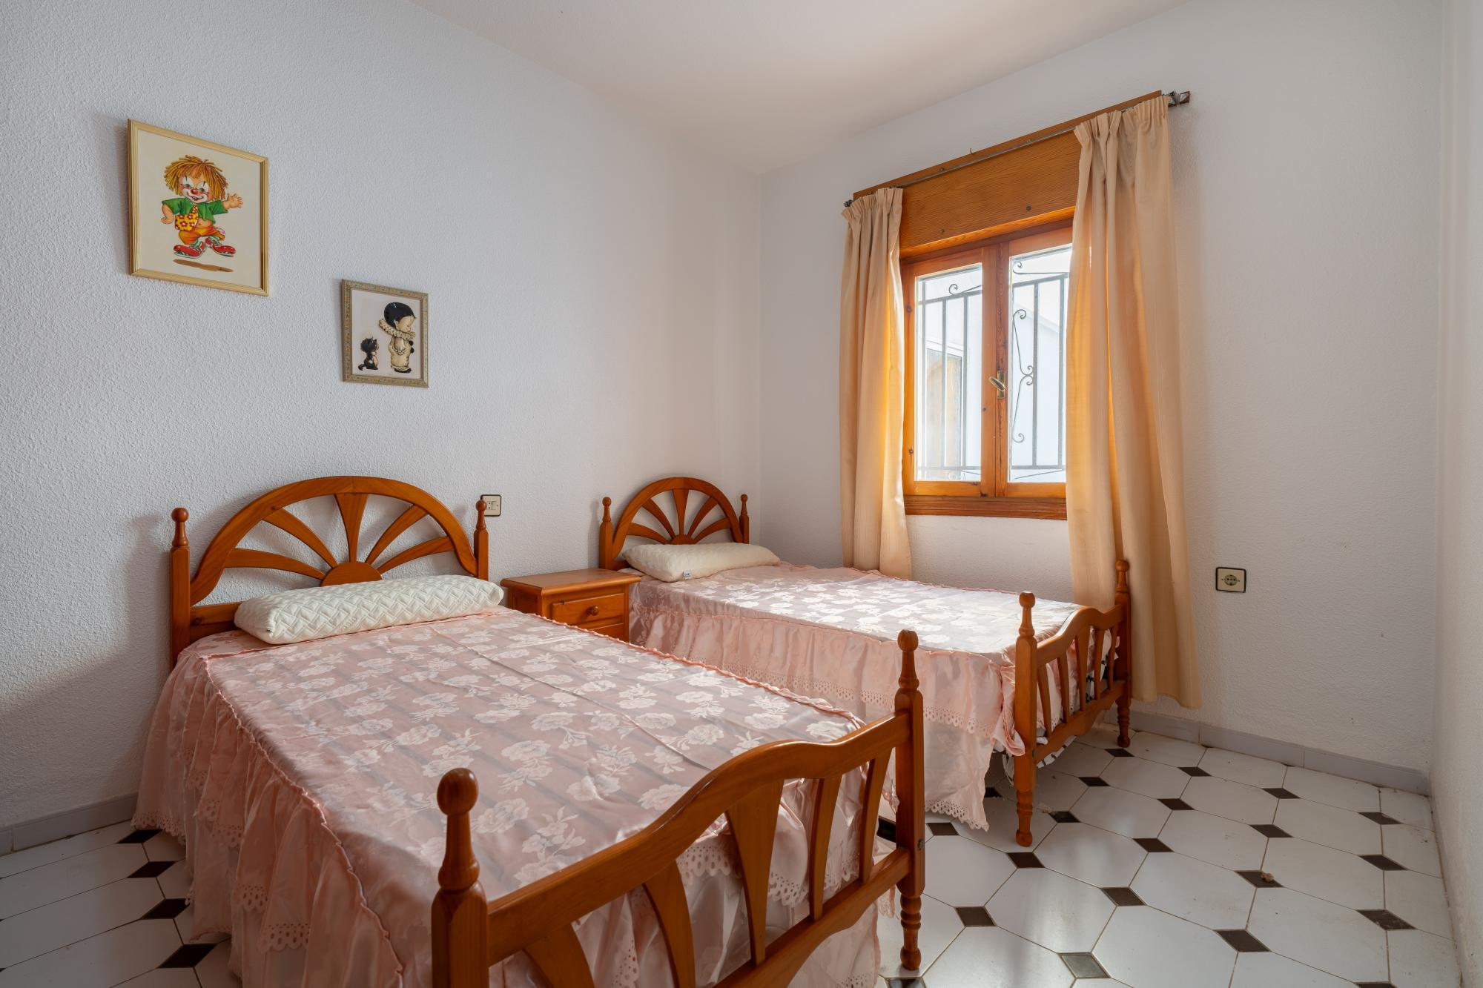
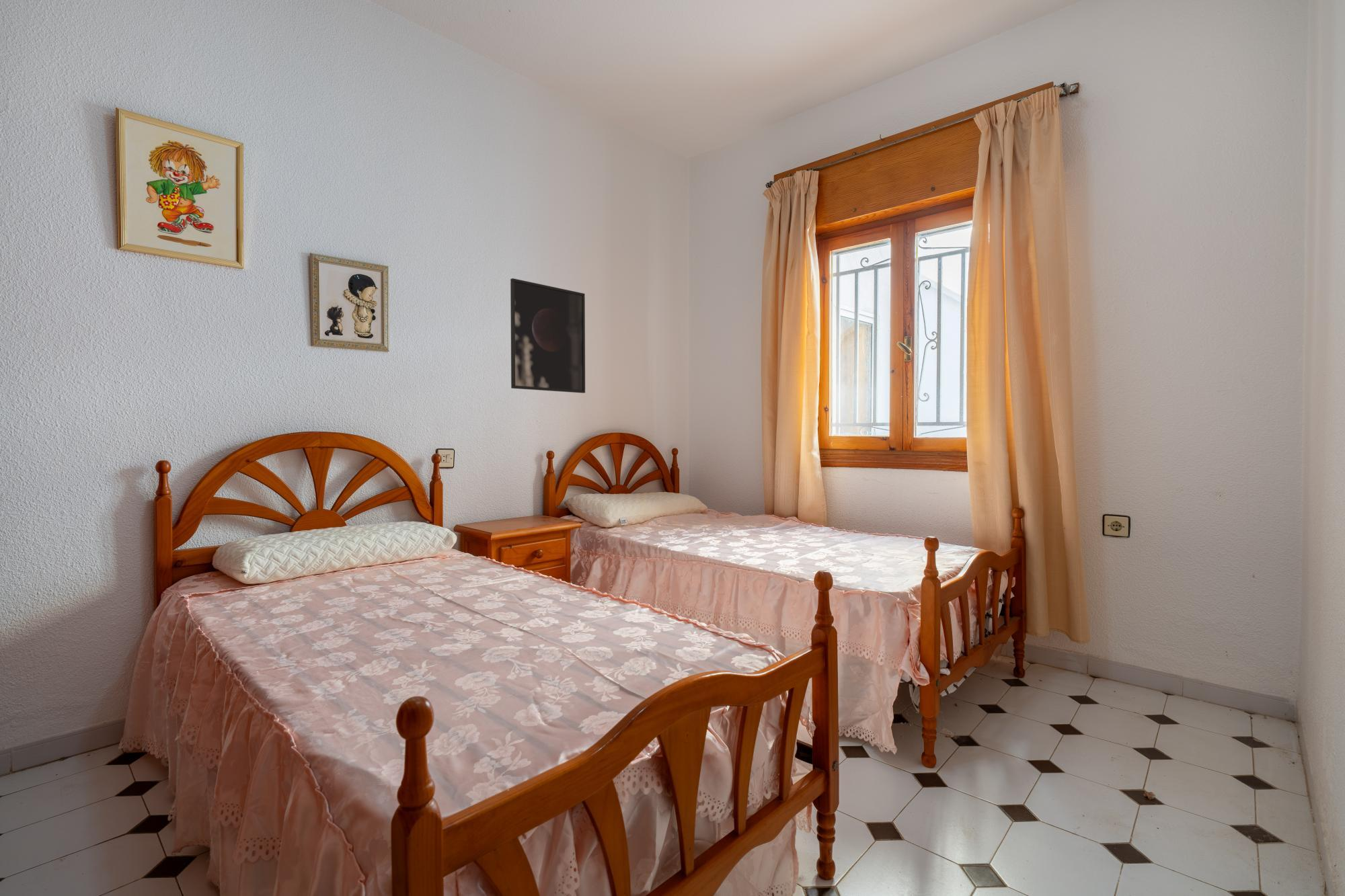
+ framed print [510,278,586,394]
